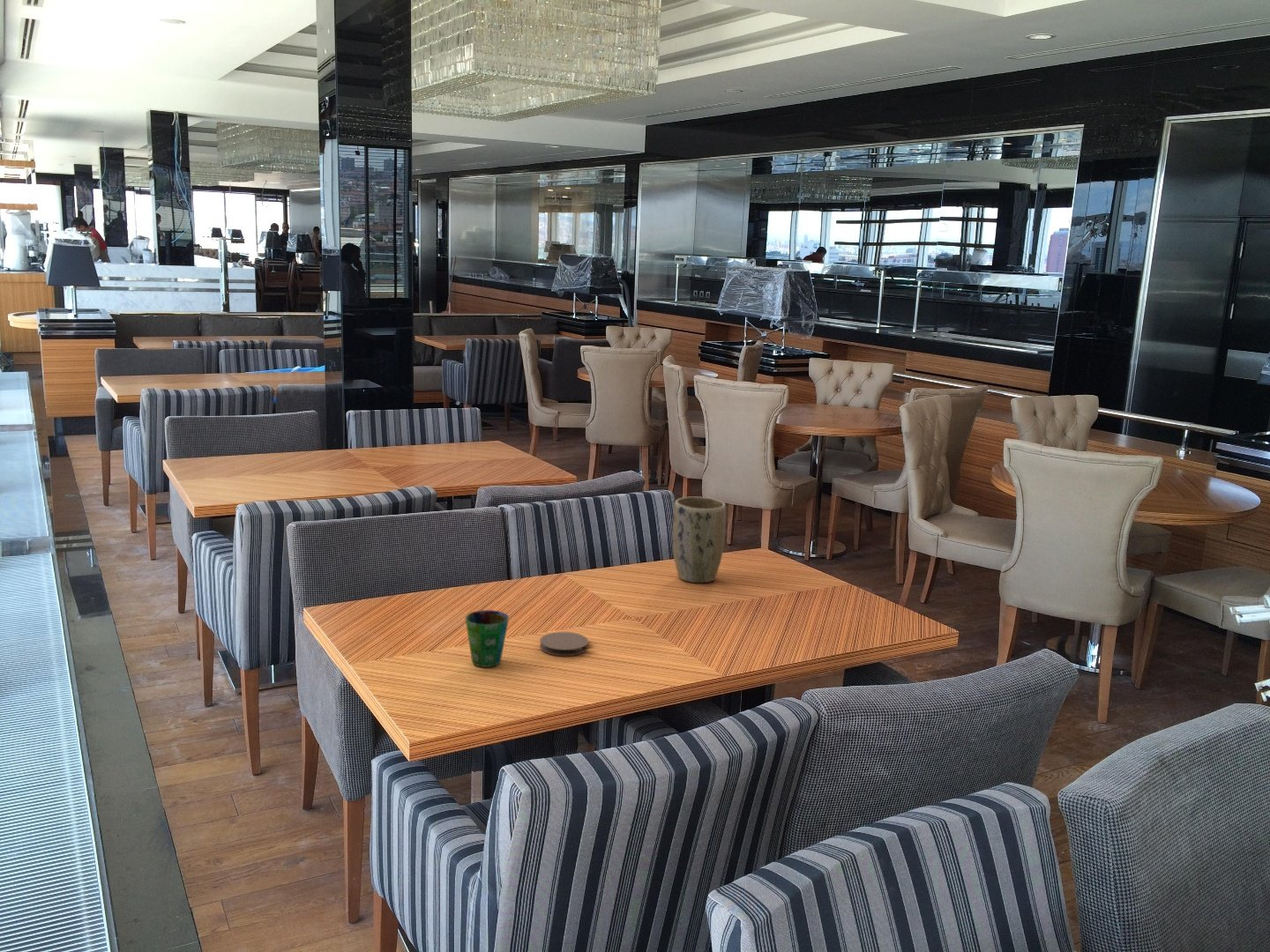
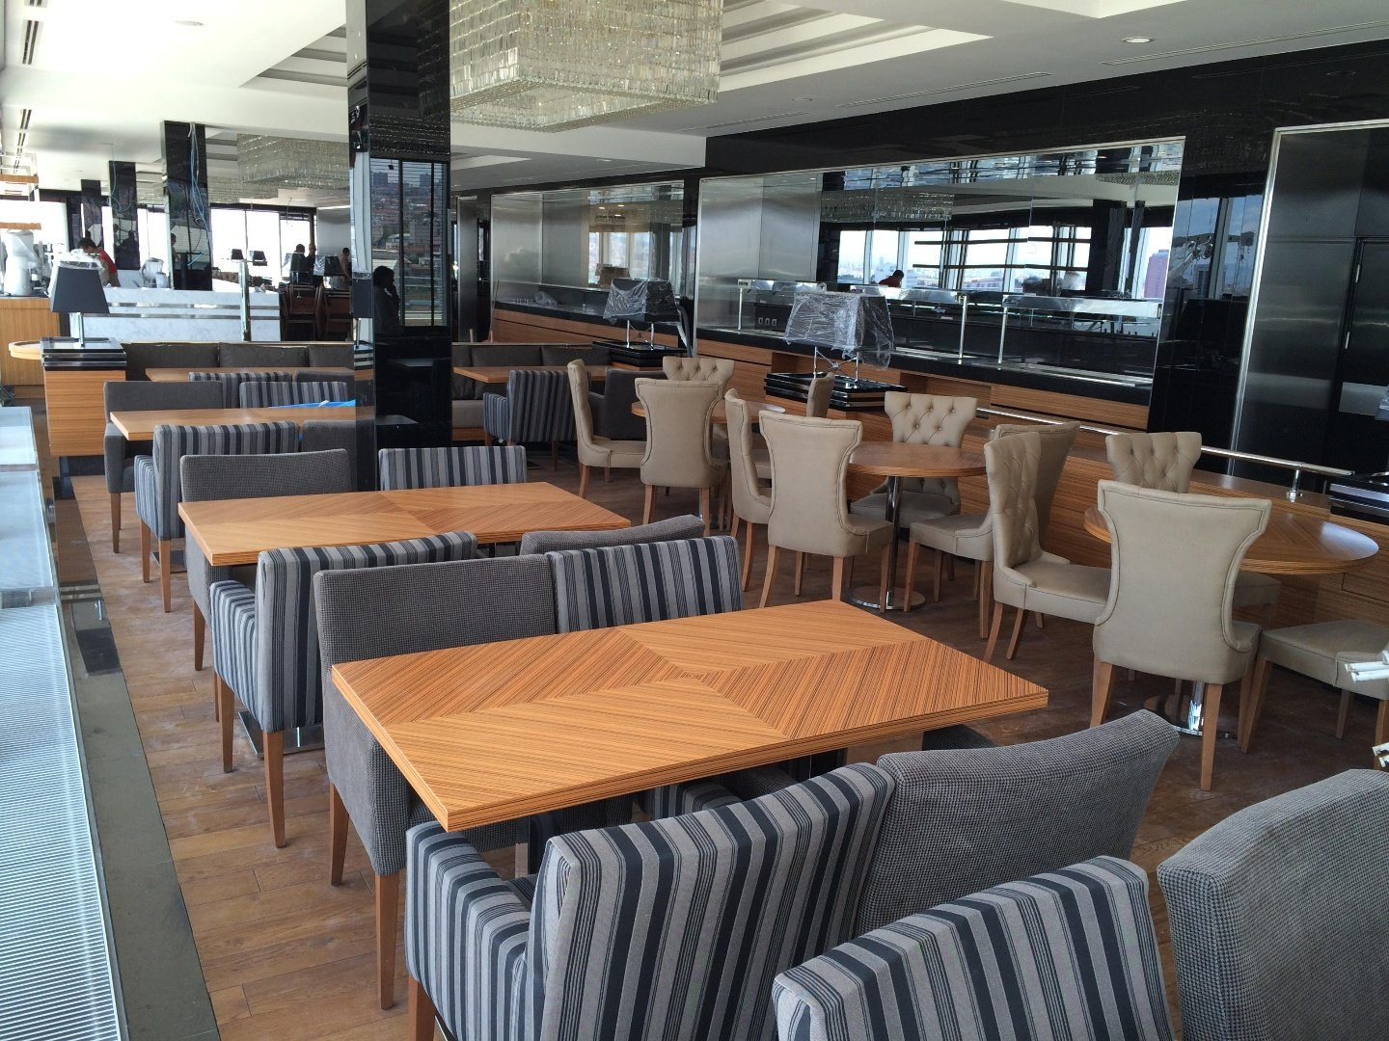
- cup [464,609,510,668]
- plant pot [672,496,727,584]
- coaster [539,631,589,657]
